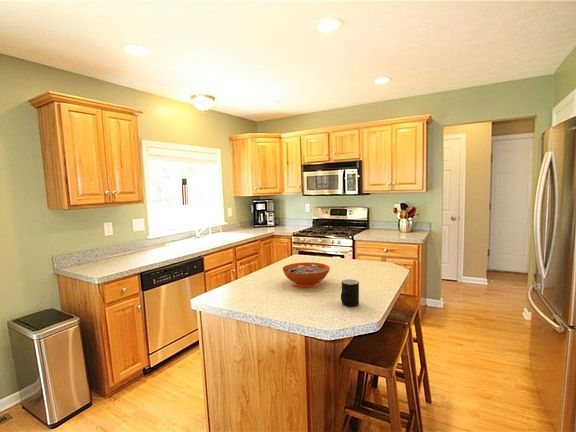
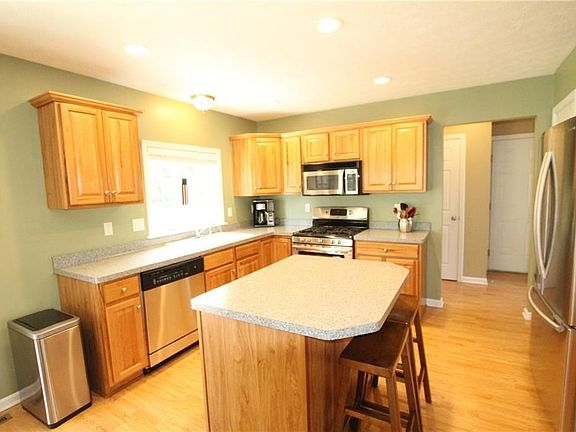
- decorative bowl [282,261,331,288]
- mug [340,279,360,307]
